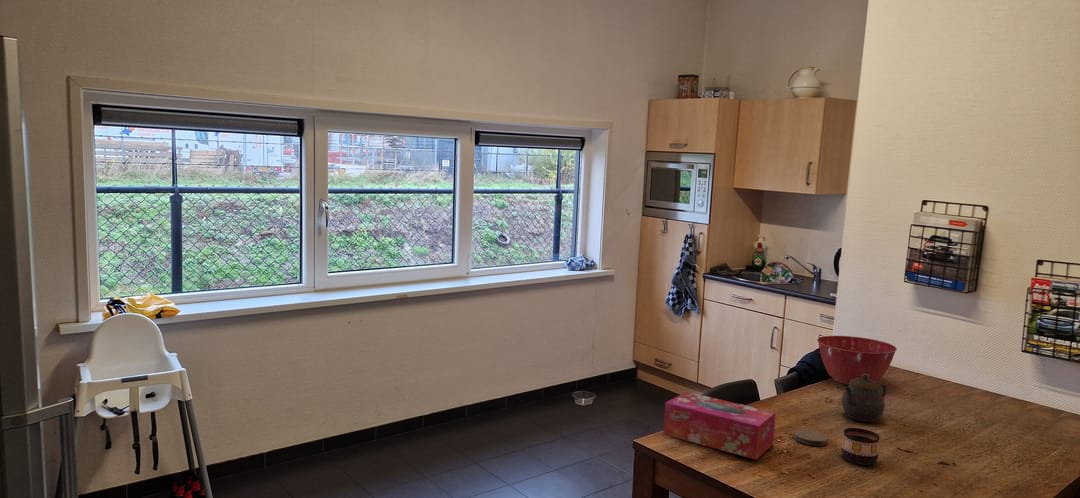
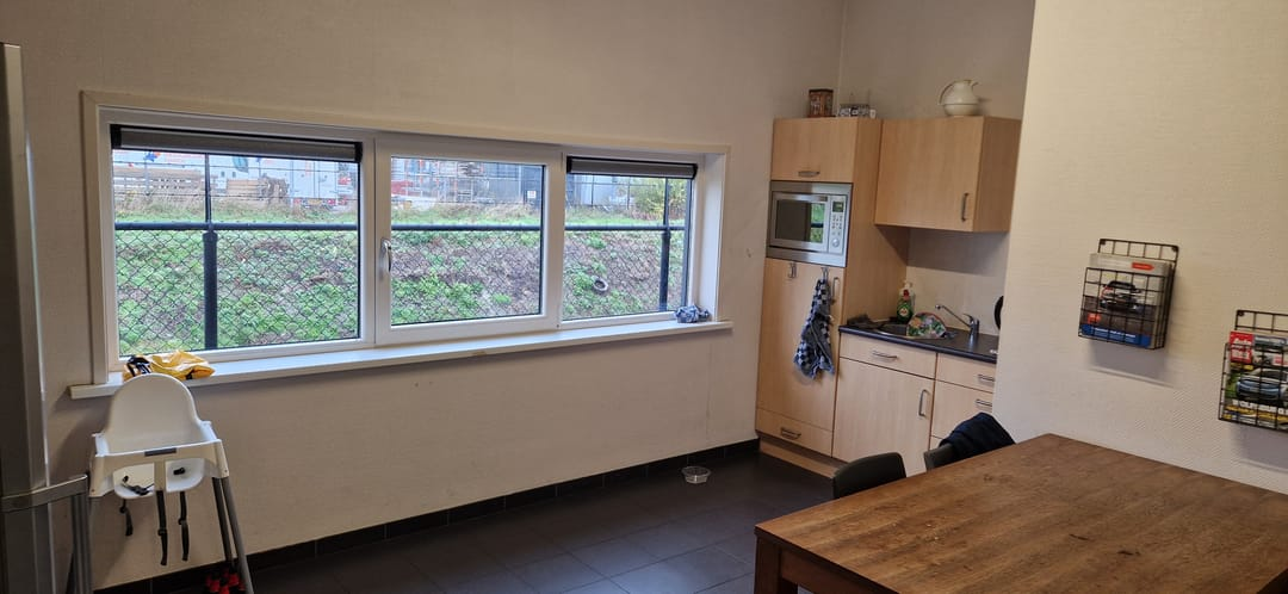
- mixing bowl [816,335,898,386]
- teapot [841,374,888,423]
- coaster [793,428,829,446]
- cup [841,427,881,465]
- tissue box [662,391,777,461]
